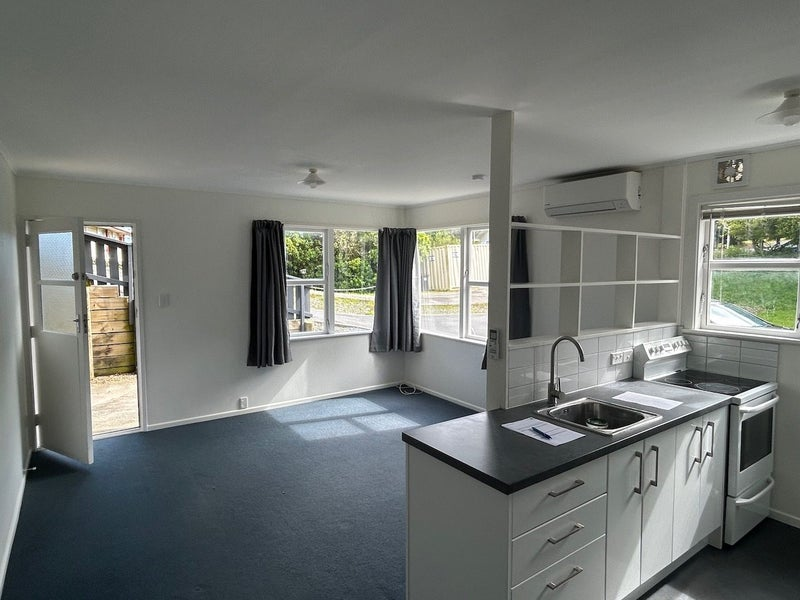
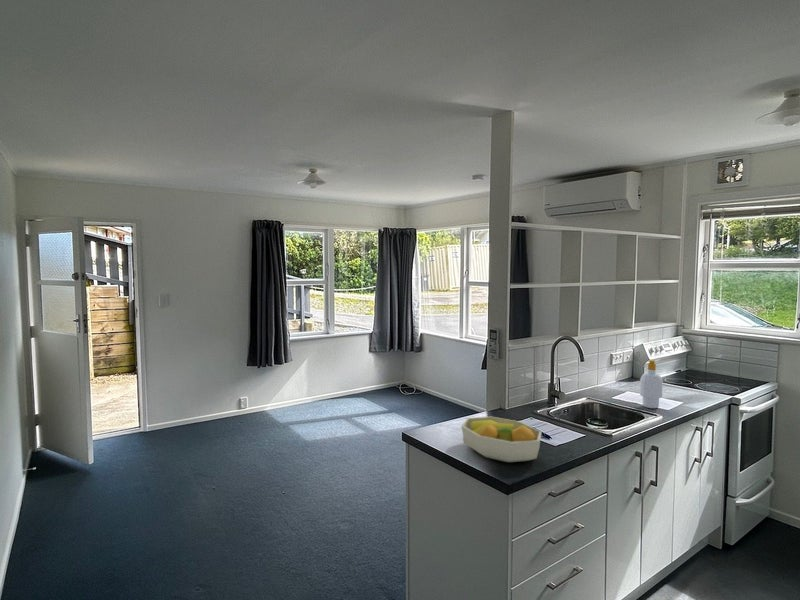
+ fruit bowl [461,416,543,463]
+ soap bottle [639,359,664,409]
